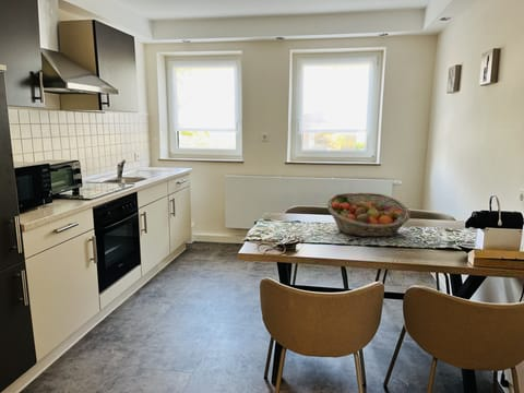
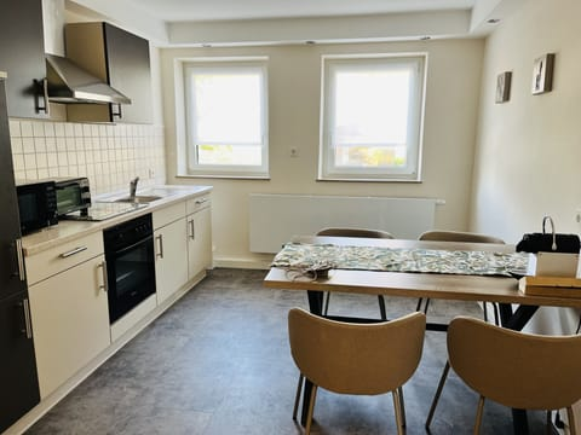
- fruit basket [326,192,412,238]
